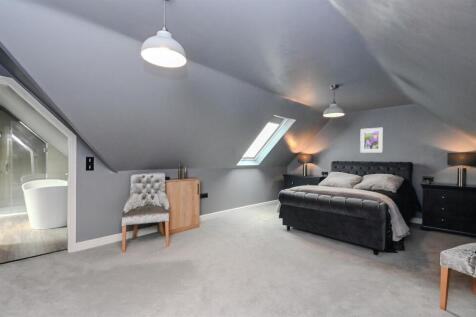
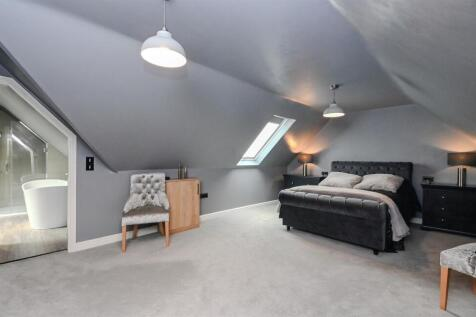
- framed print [359,127,384,153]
